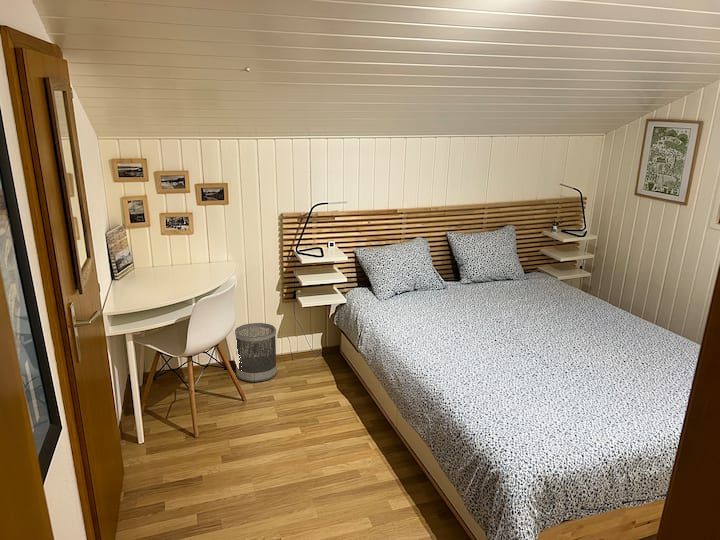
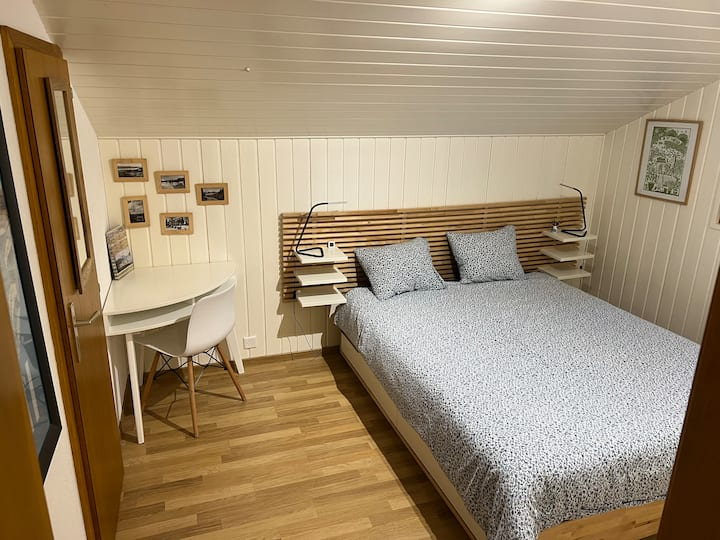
- wastebasket [234,322,278,383]
